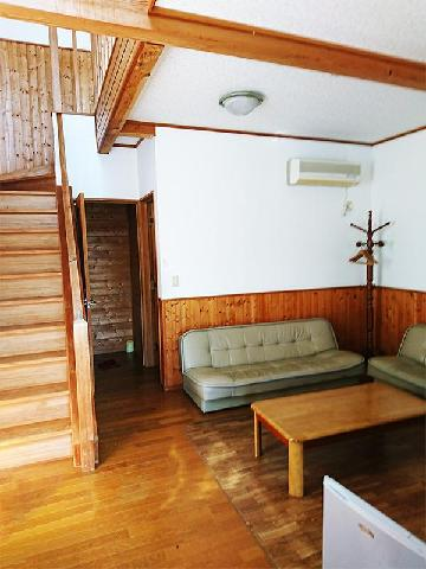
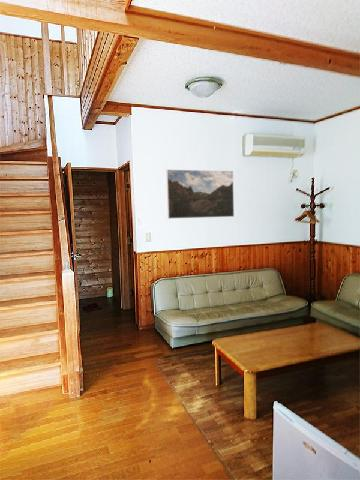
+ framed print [165,169,235,220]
